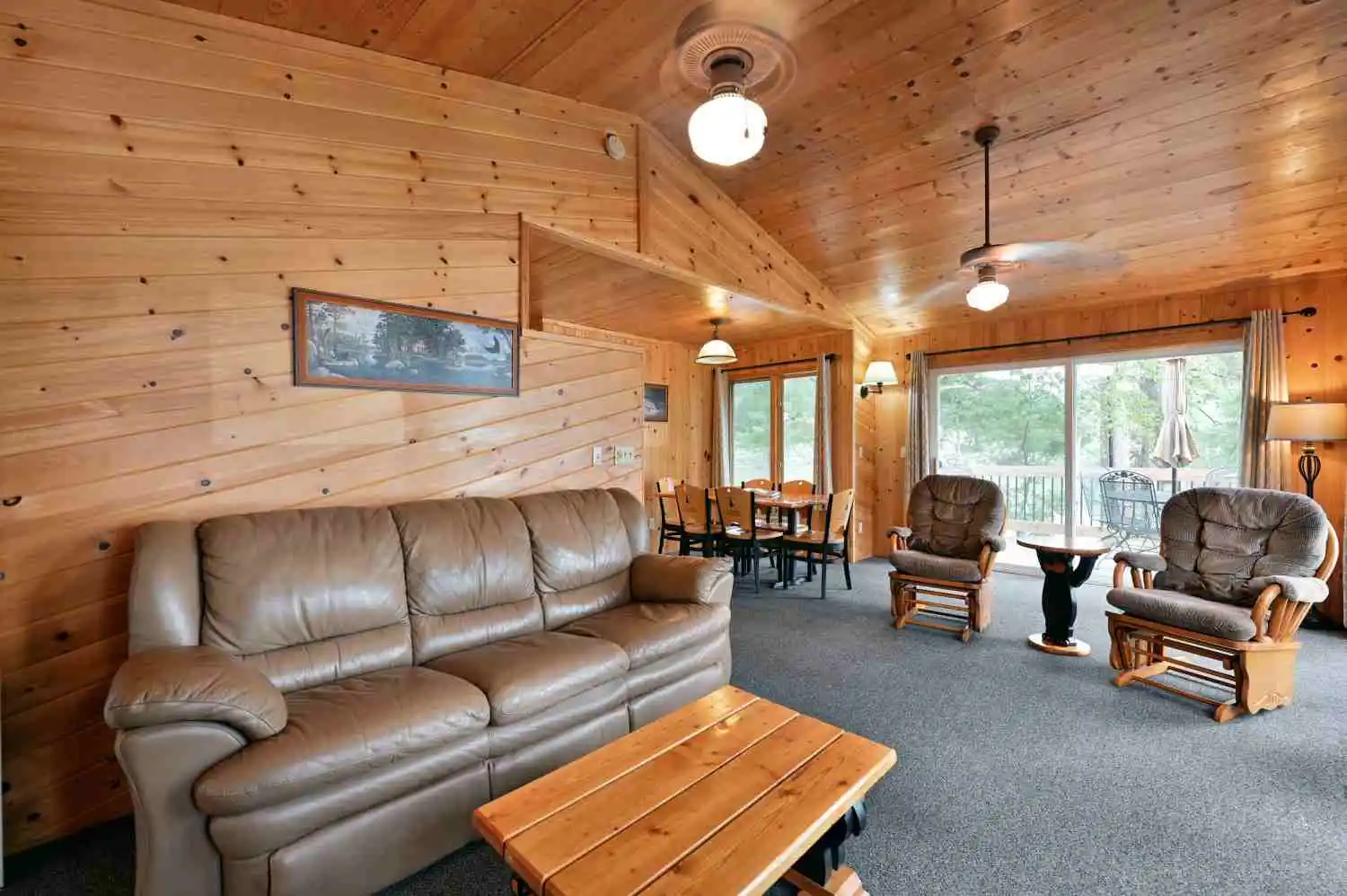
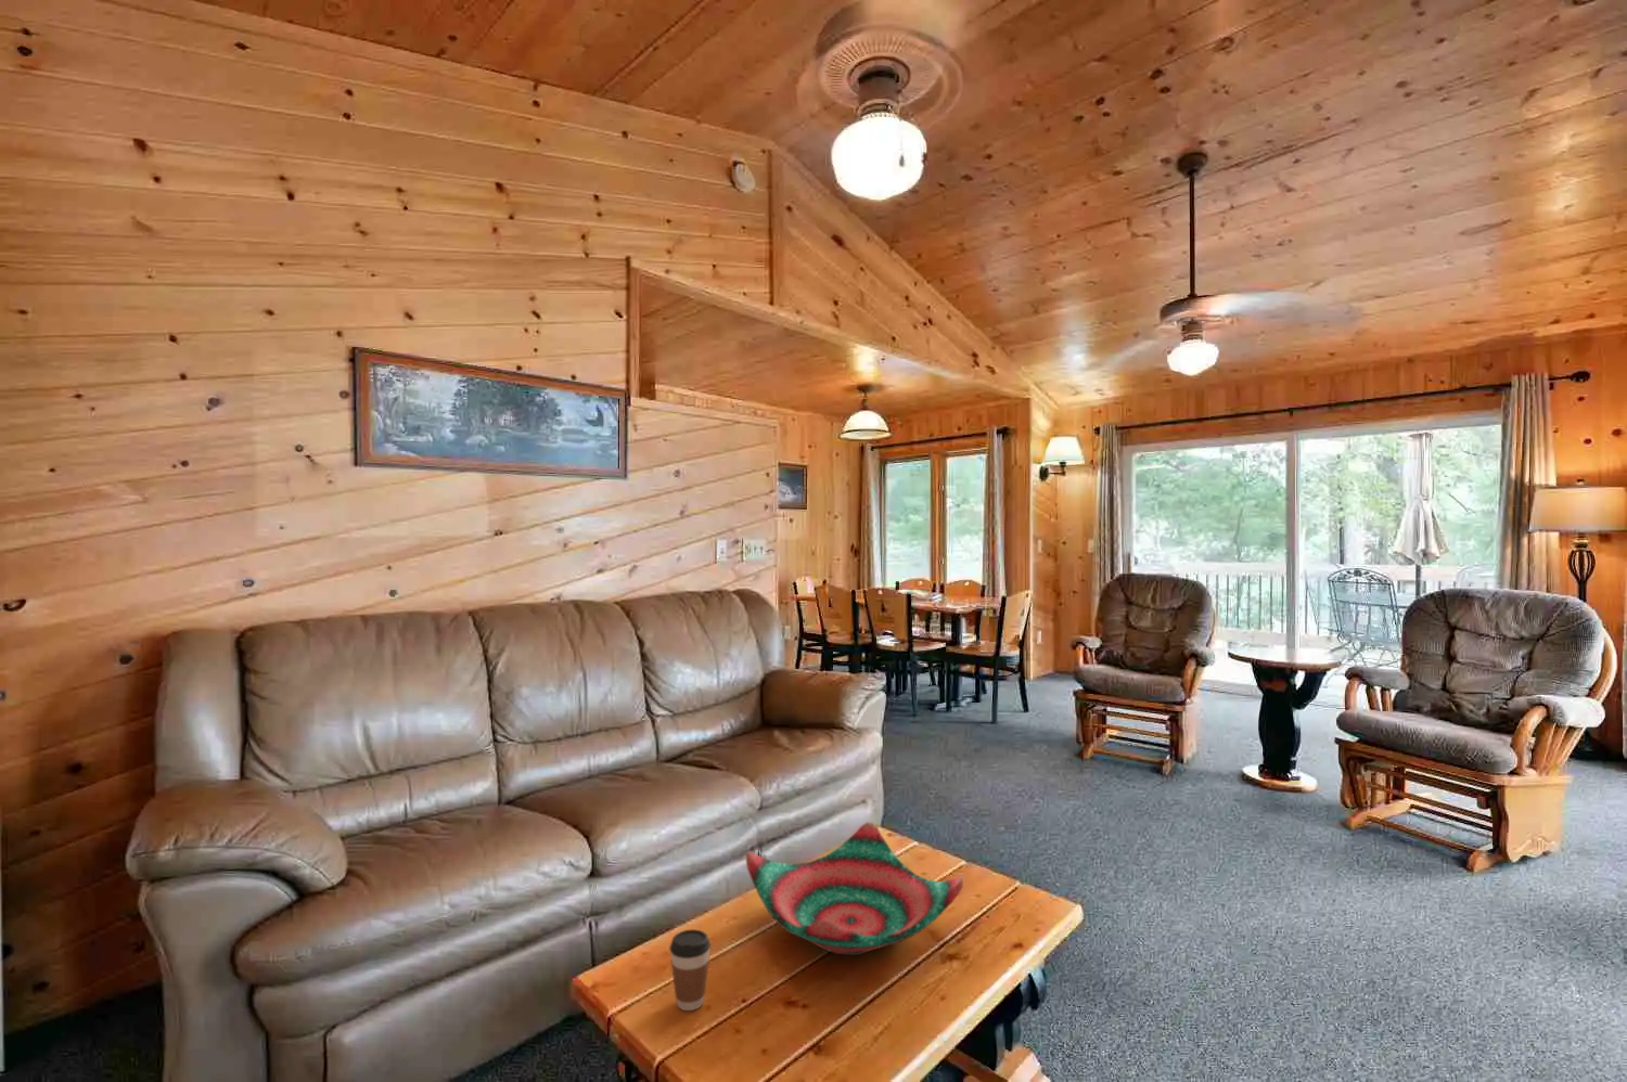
+ coffee cup [668,929,711,1012]
+ decorative bowl [745,821,964,956]
